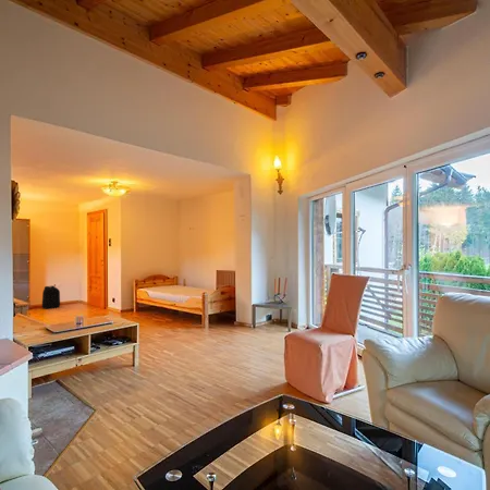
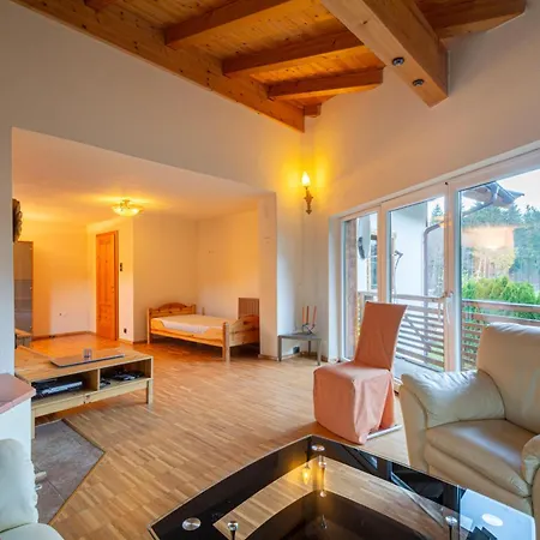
- backpack [41,284,61,309]
